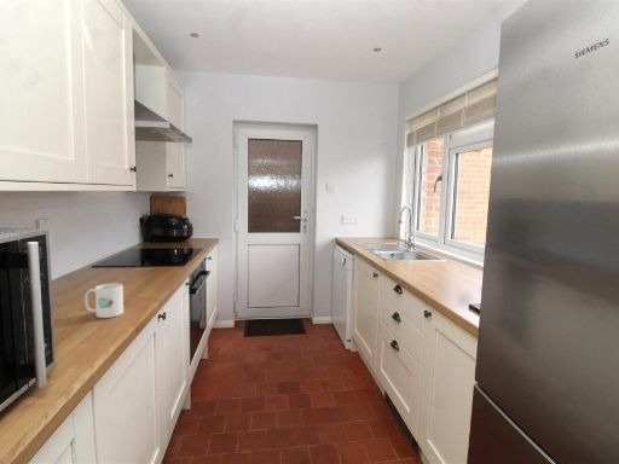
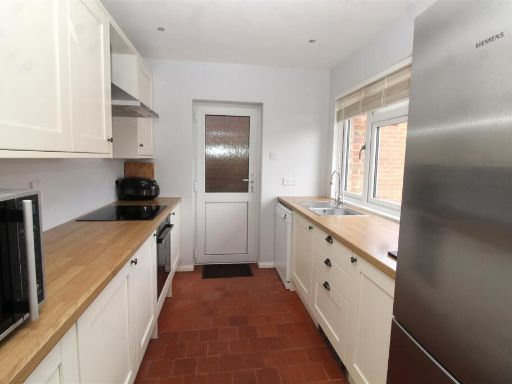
- mug [83,283,125,319]
